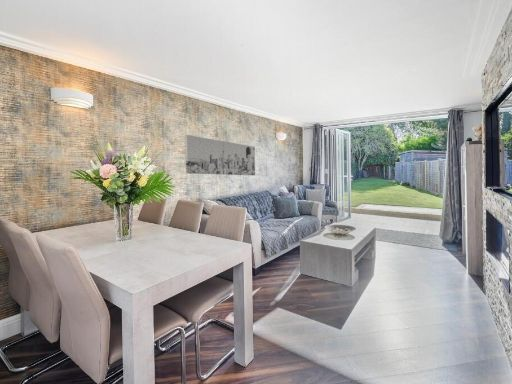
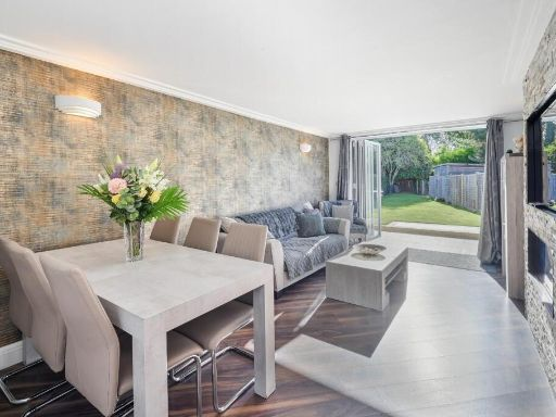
- wall art [184,134,256,176]
